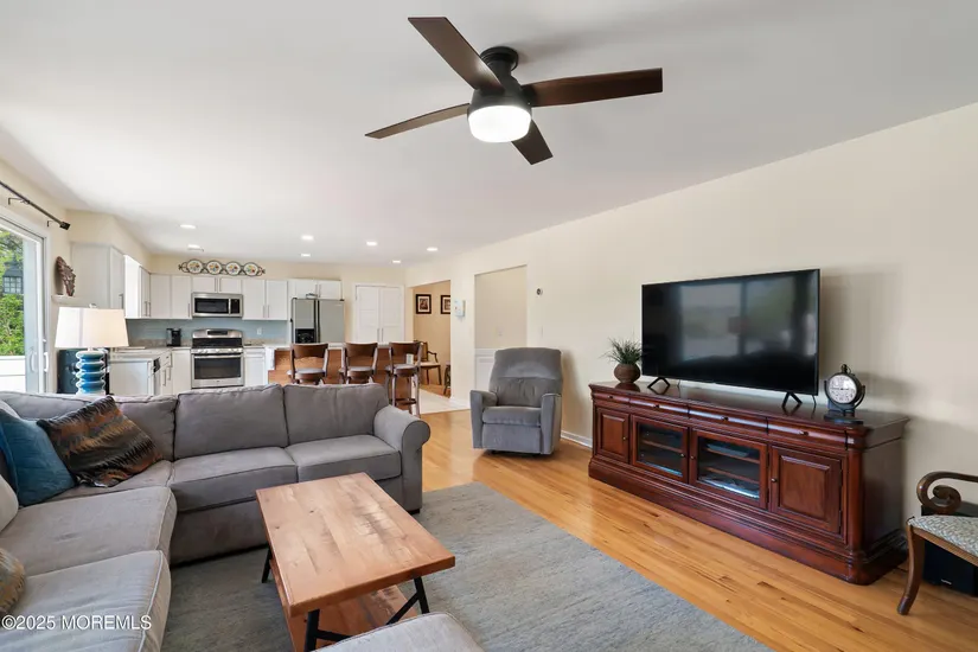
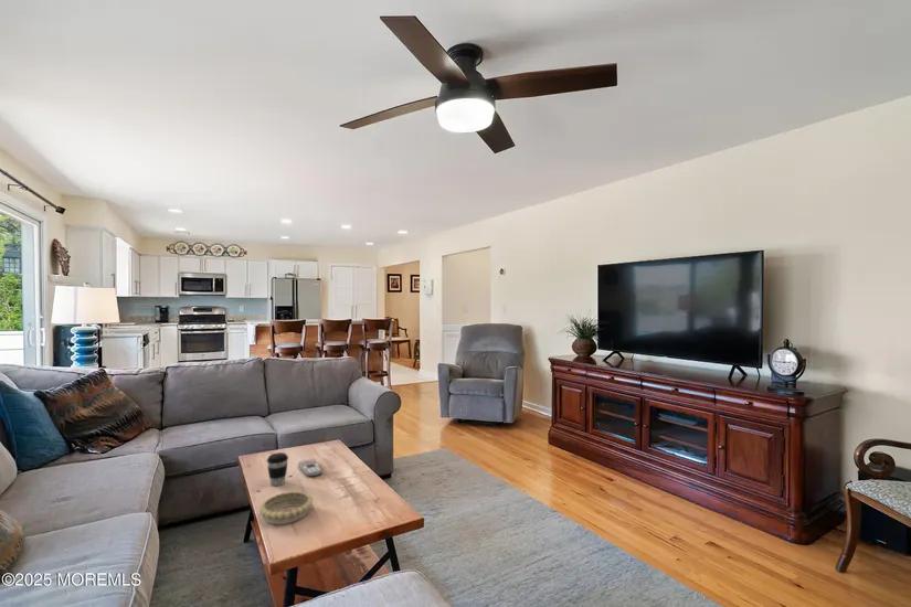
+ remote control [297,458,324,478]
+ coffee cup [266,451,289,487]
+ decorative bowl [258,490,314,525]
